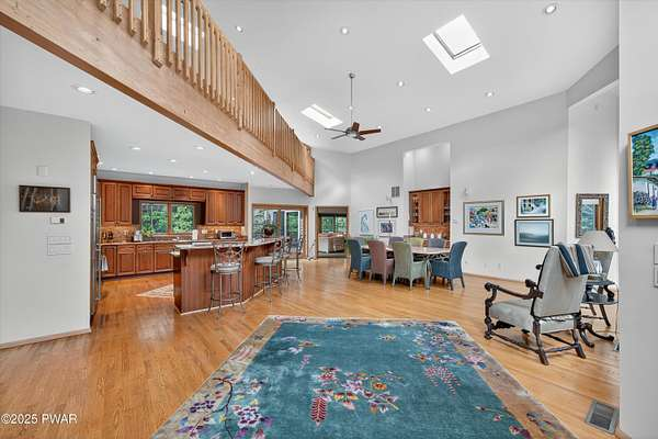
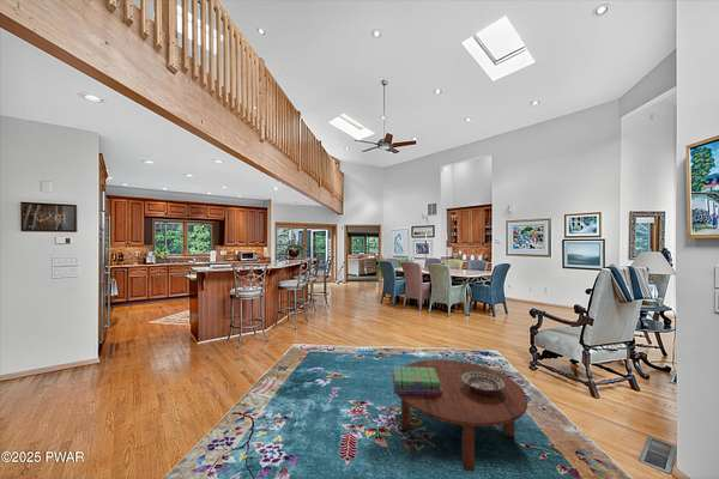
+ decorative bowl [461,371,506,395]
+ coffee table [395,358,528,473]
+ stack of books [391,365,442,395]
